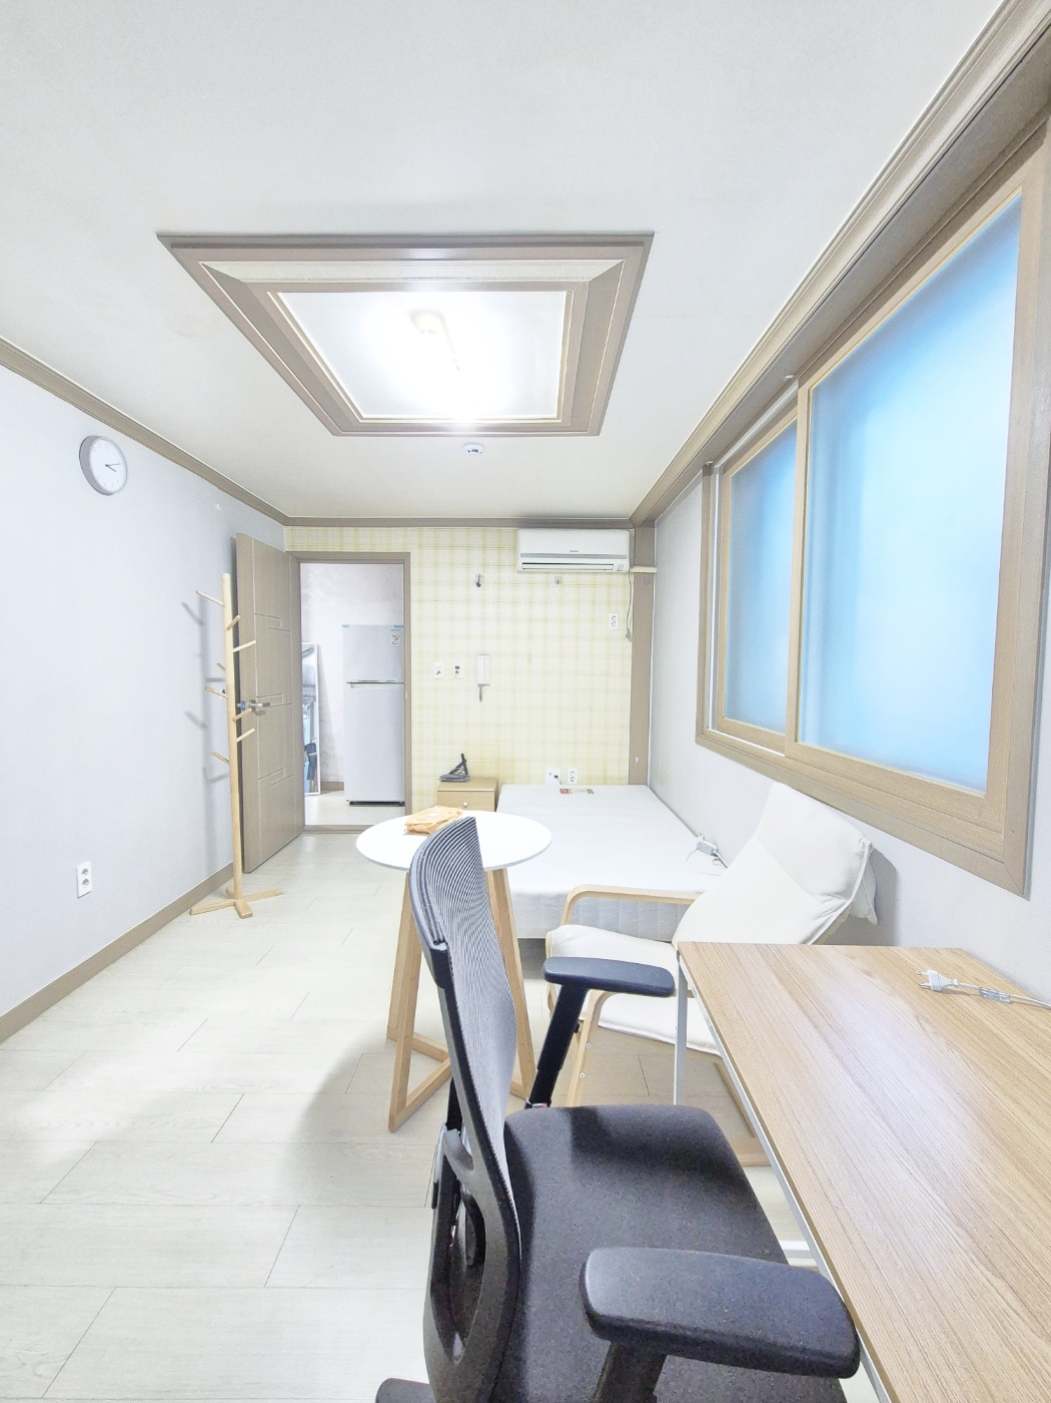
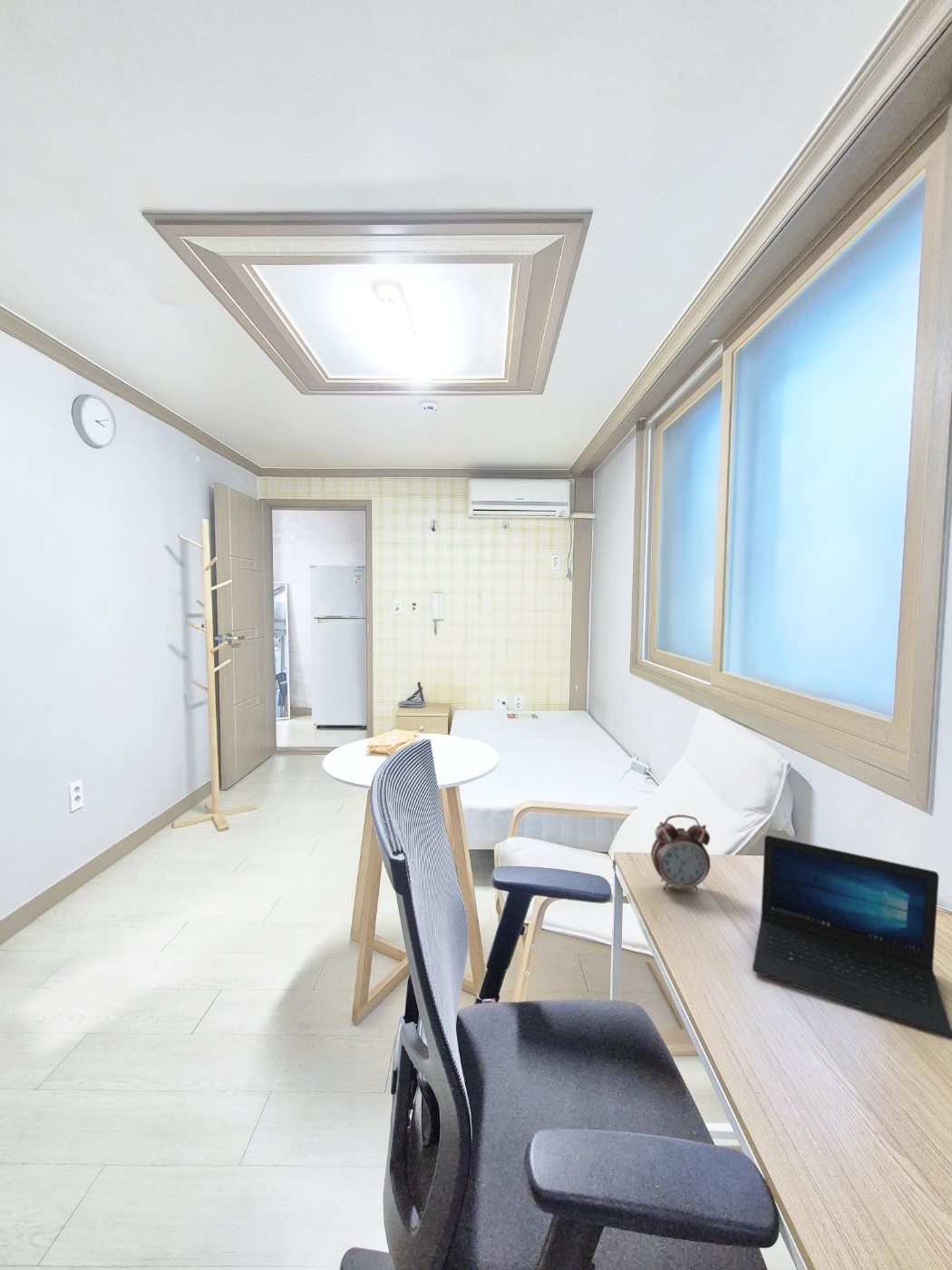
+ laptop [752,835,952,1040]
+ alarm clock [650,814,711,894]
